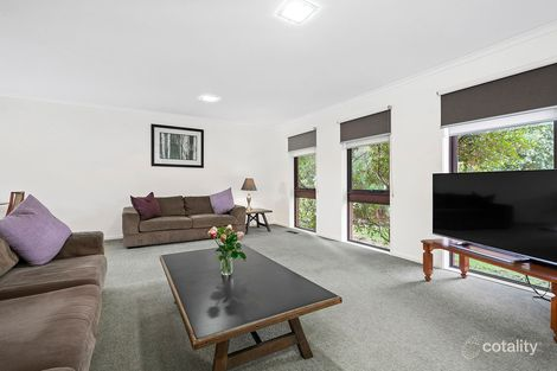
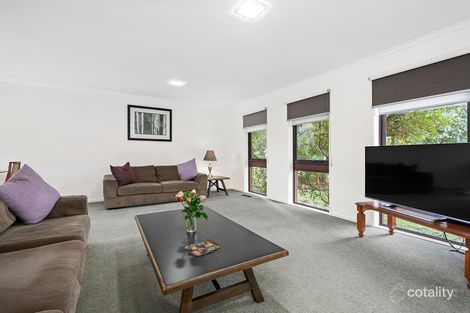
+ magazine [183,239,222,257]
